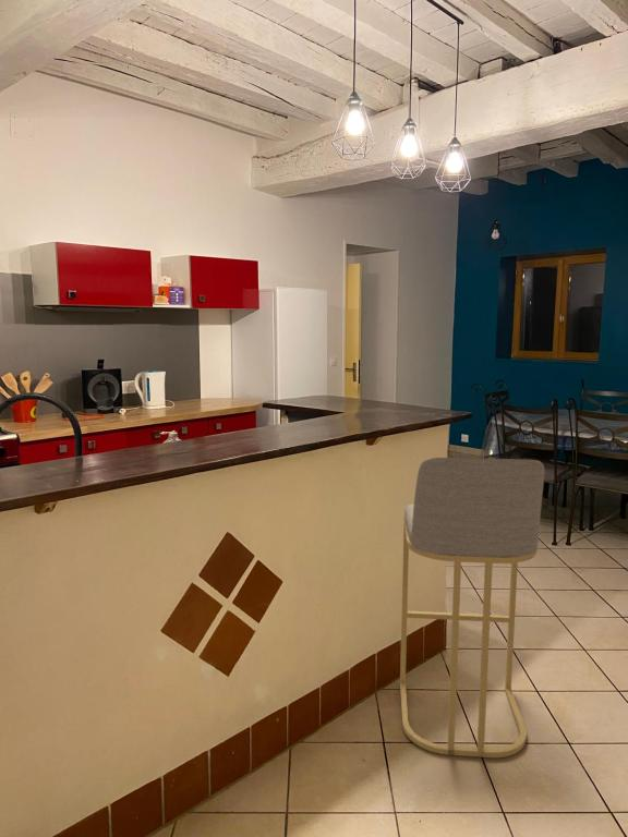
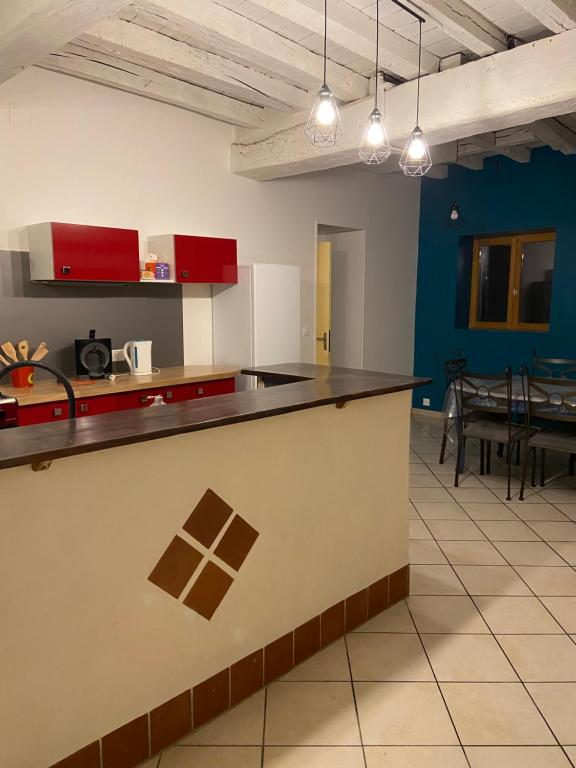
- bar stool [399,457,545,759]
